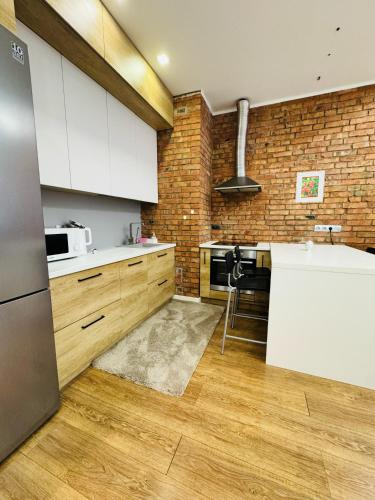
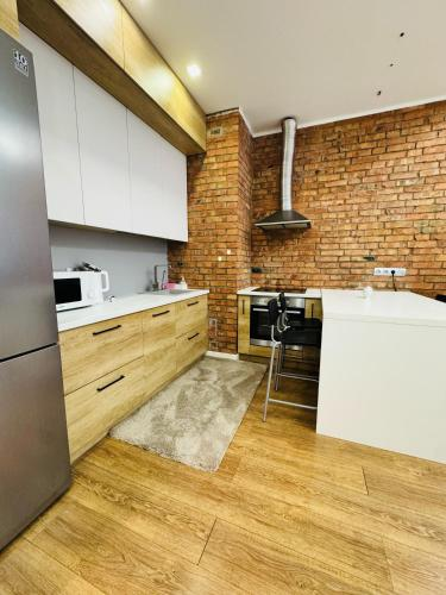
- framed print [295,170,326,203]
